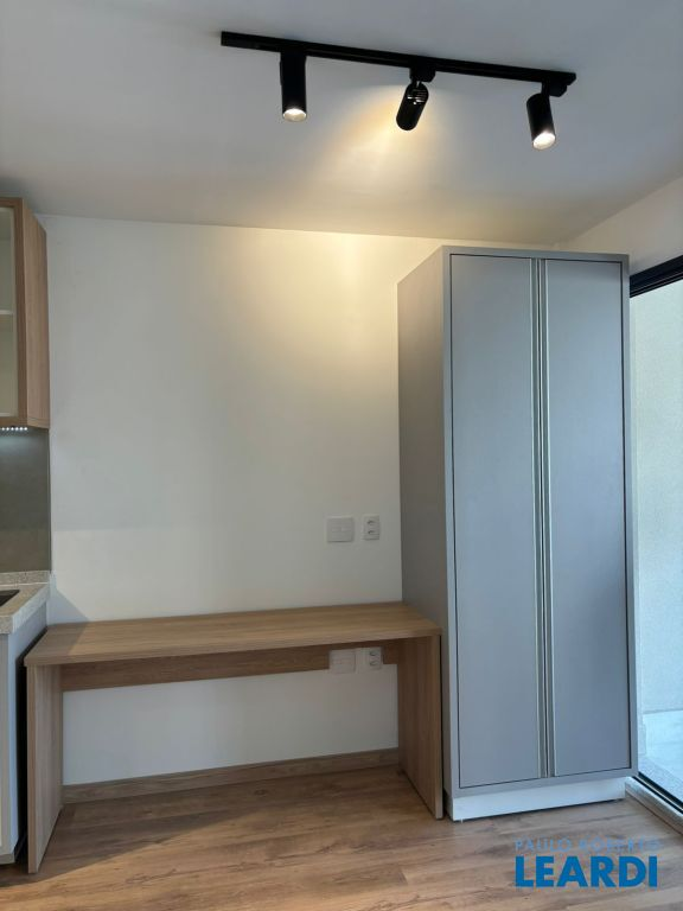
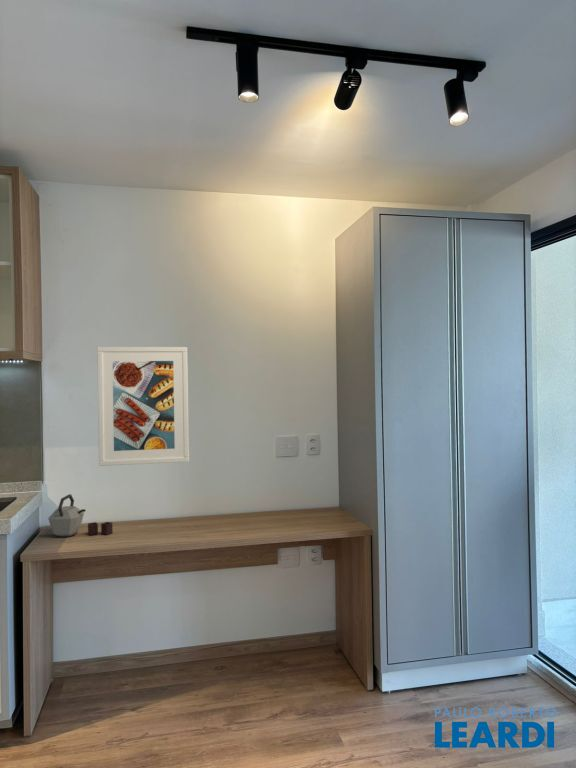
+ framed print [96,346,190,467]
+ kettle [47,493,114,538]
